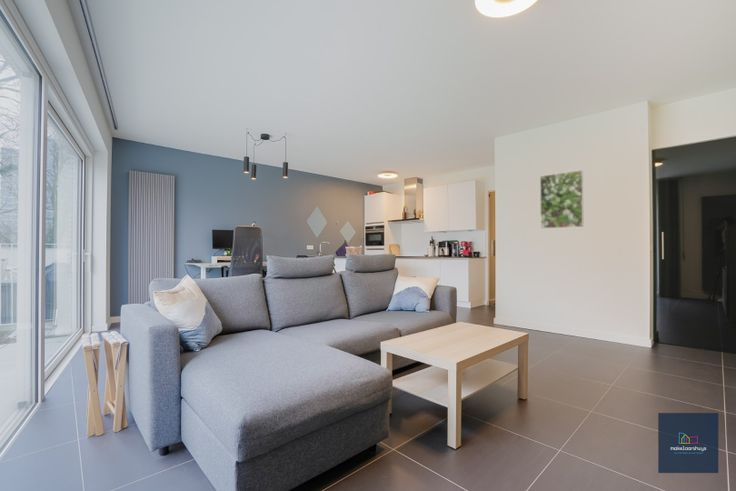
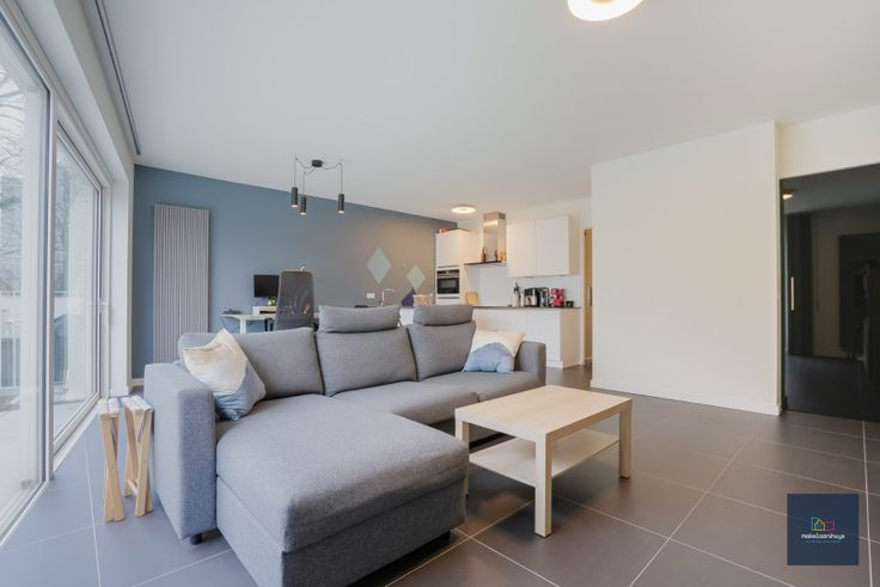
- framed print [539,169,585,230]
